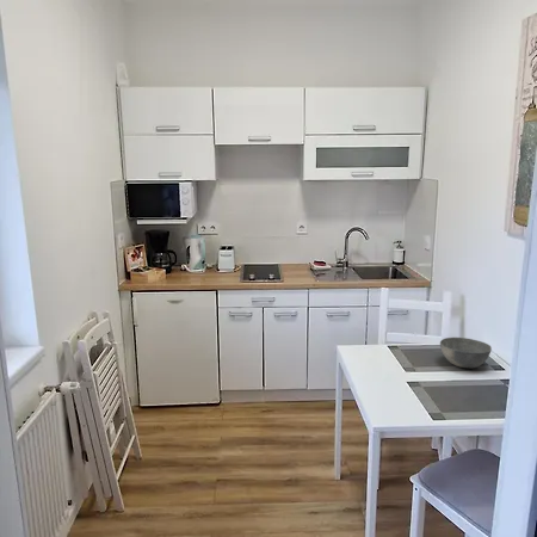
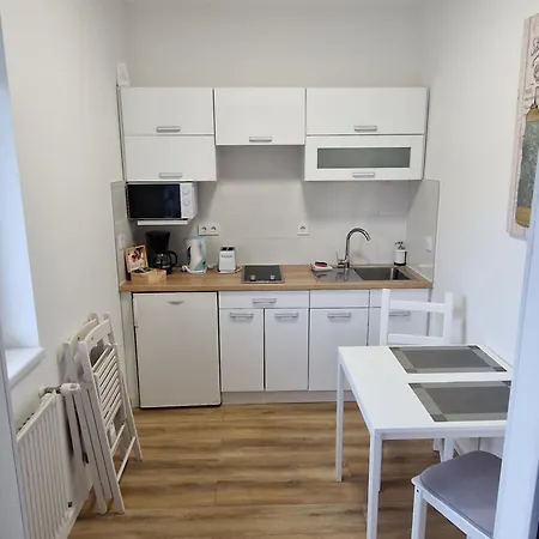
- bowl [439,337,493,370]
